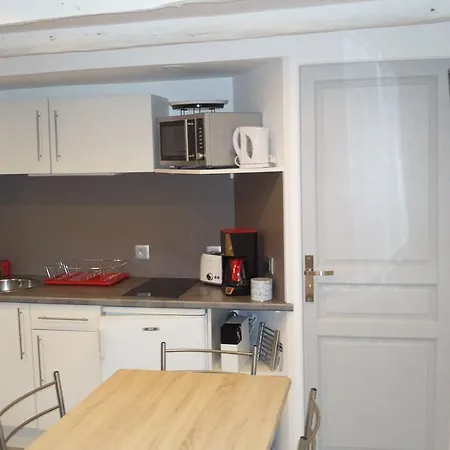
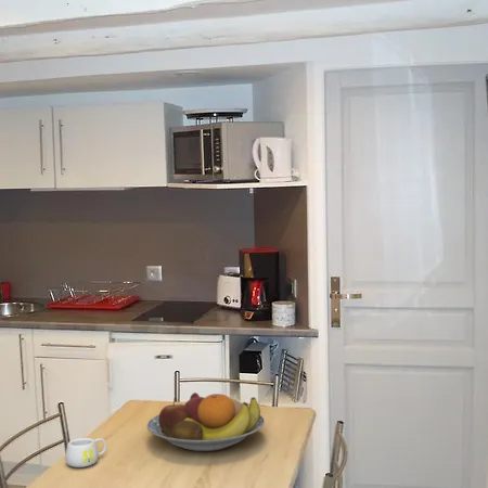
+ fruit bowl [146,391,266,452]
+ mug [64,437,107,468]
